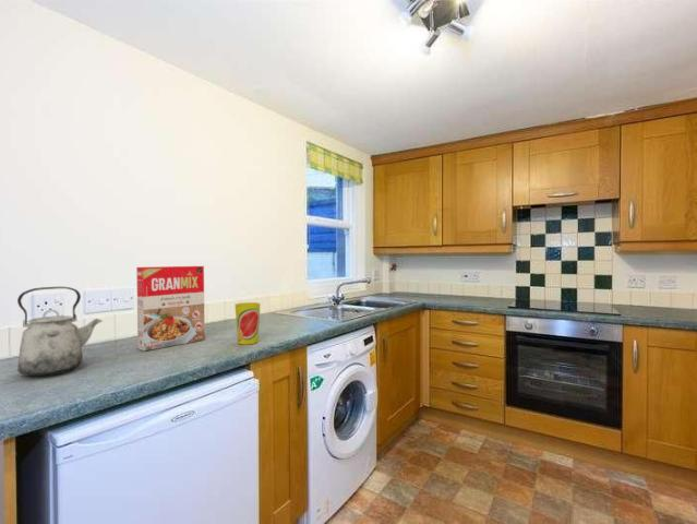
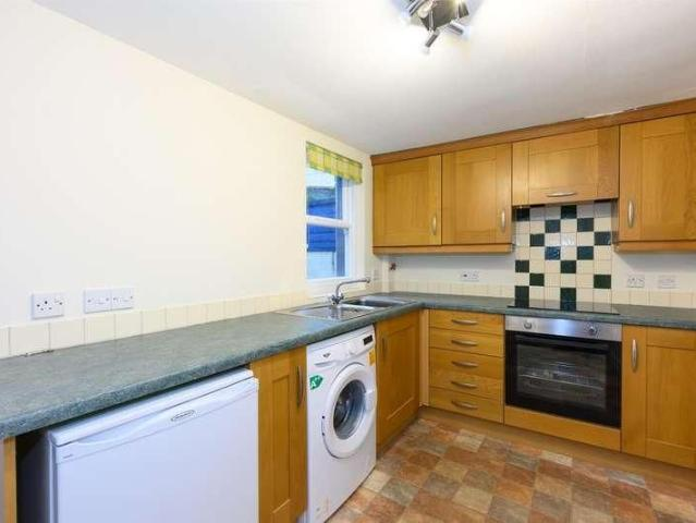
- kettle [16,286,103,378]
- cereal box [135,265,206,352]
- cup [233,301,262,345]
